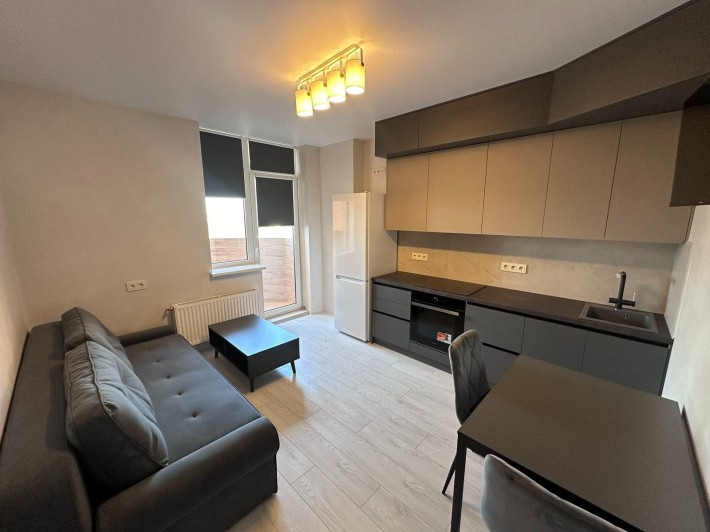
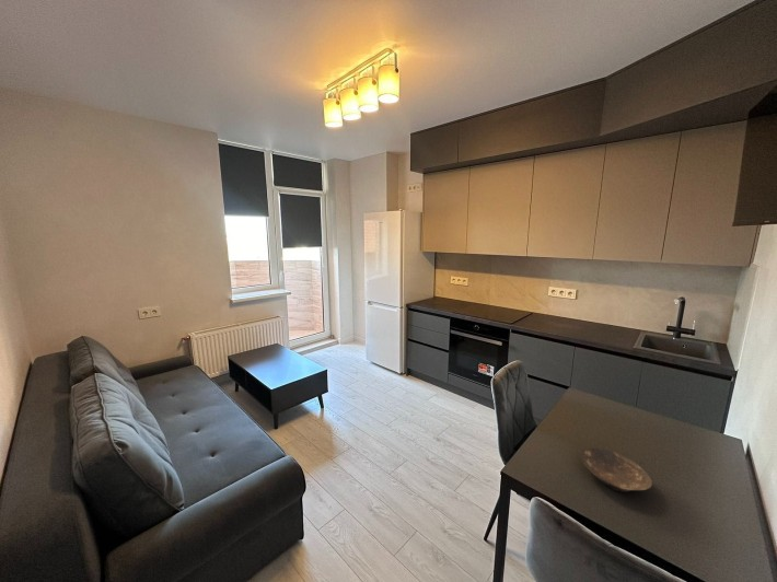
+ bowl [581,447,653,493]
